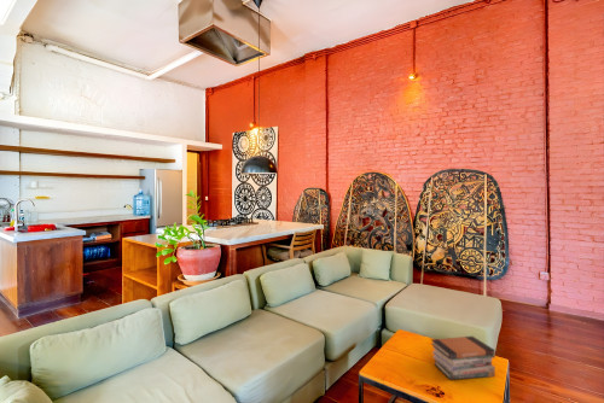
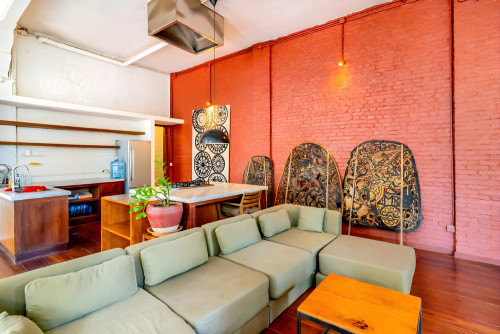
- book stack [430,335,496,380]
